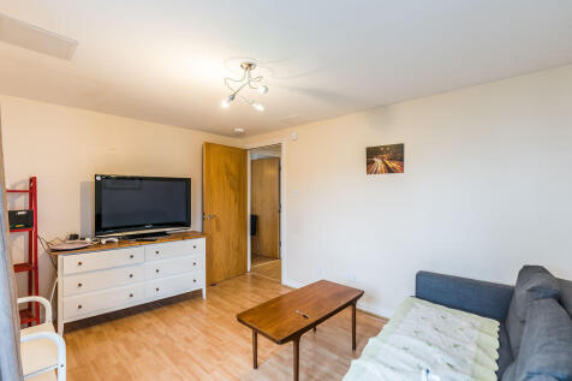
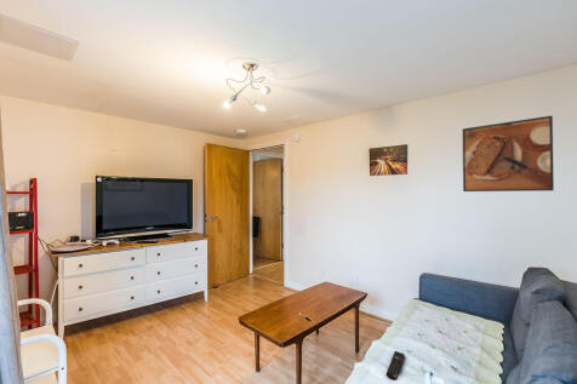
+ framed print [462,115,555,193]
+ remote control [384,350,406,382]
